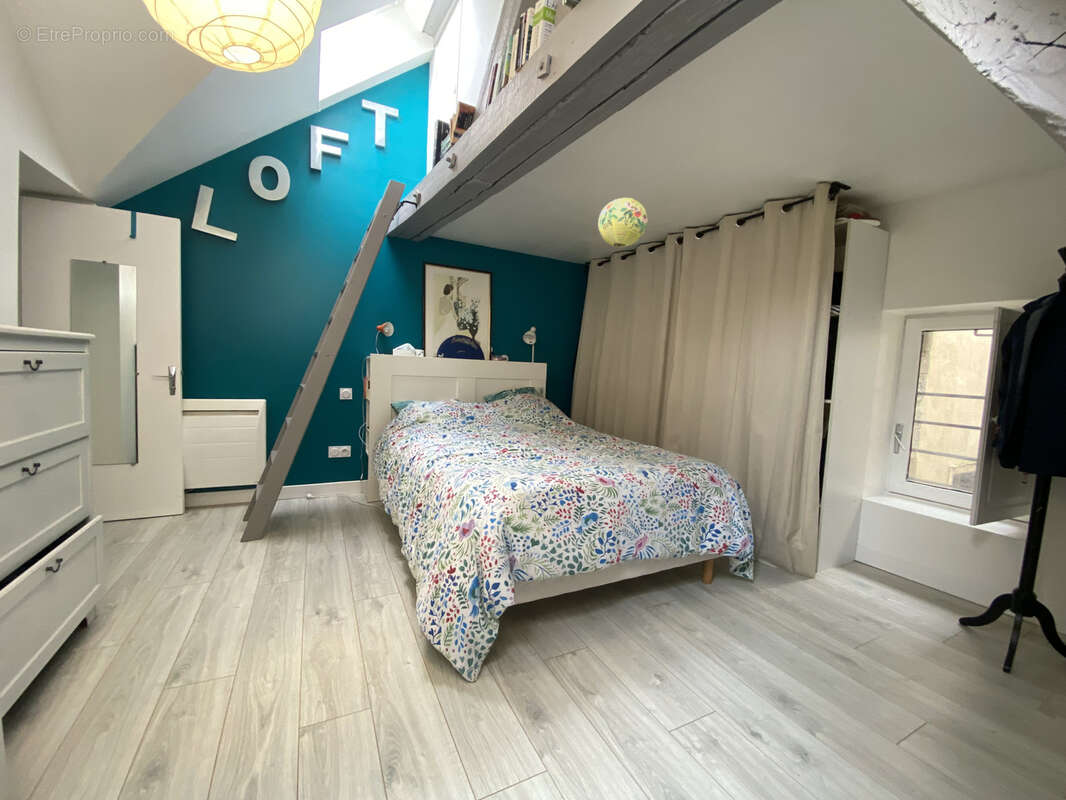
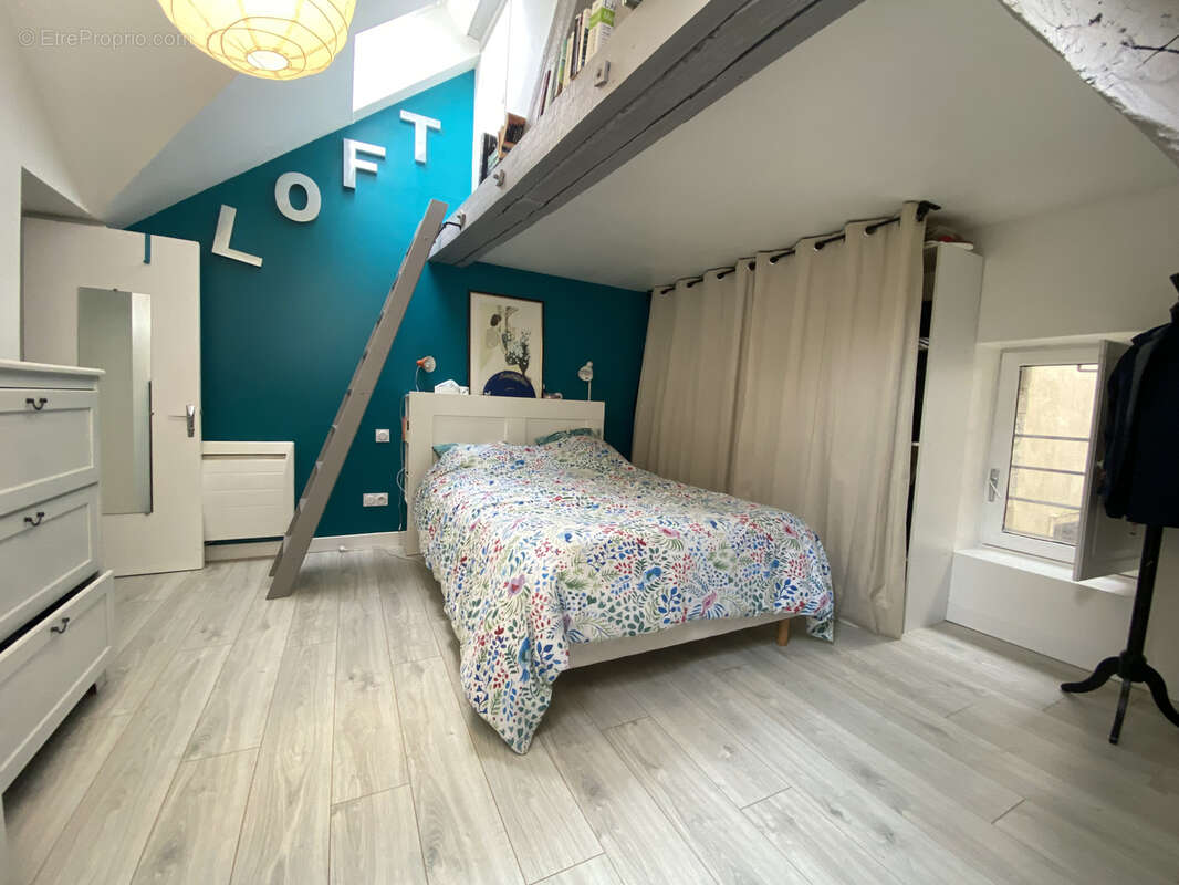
- paper lantern [597,197,649,248]
